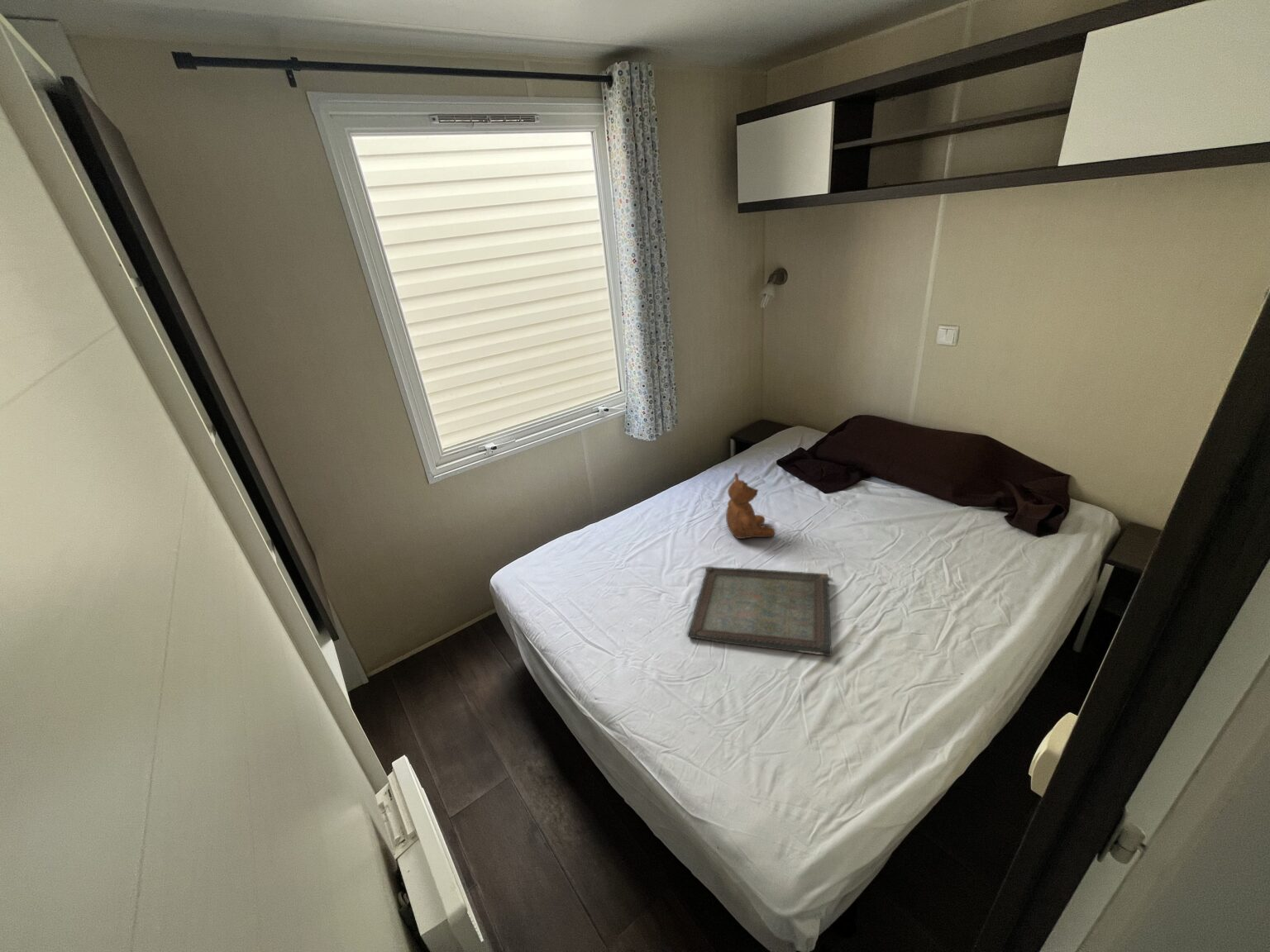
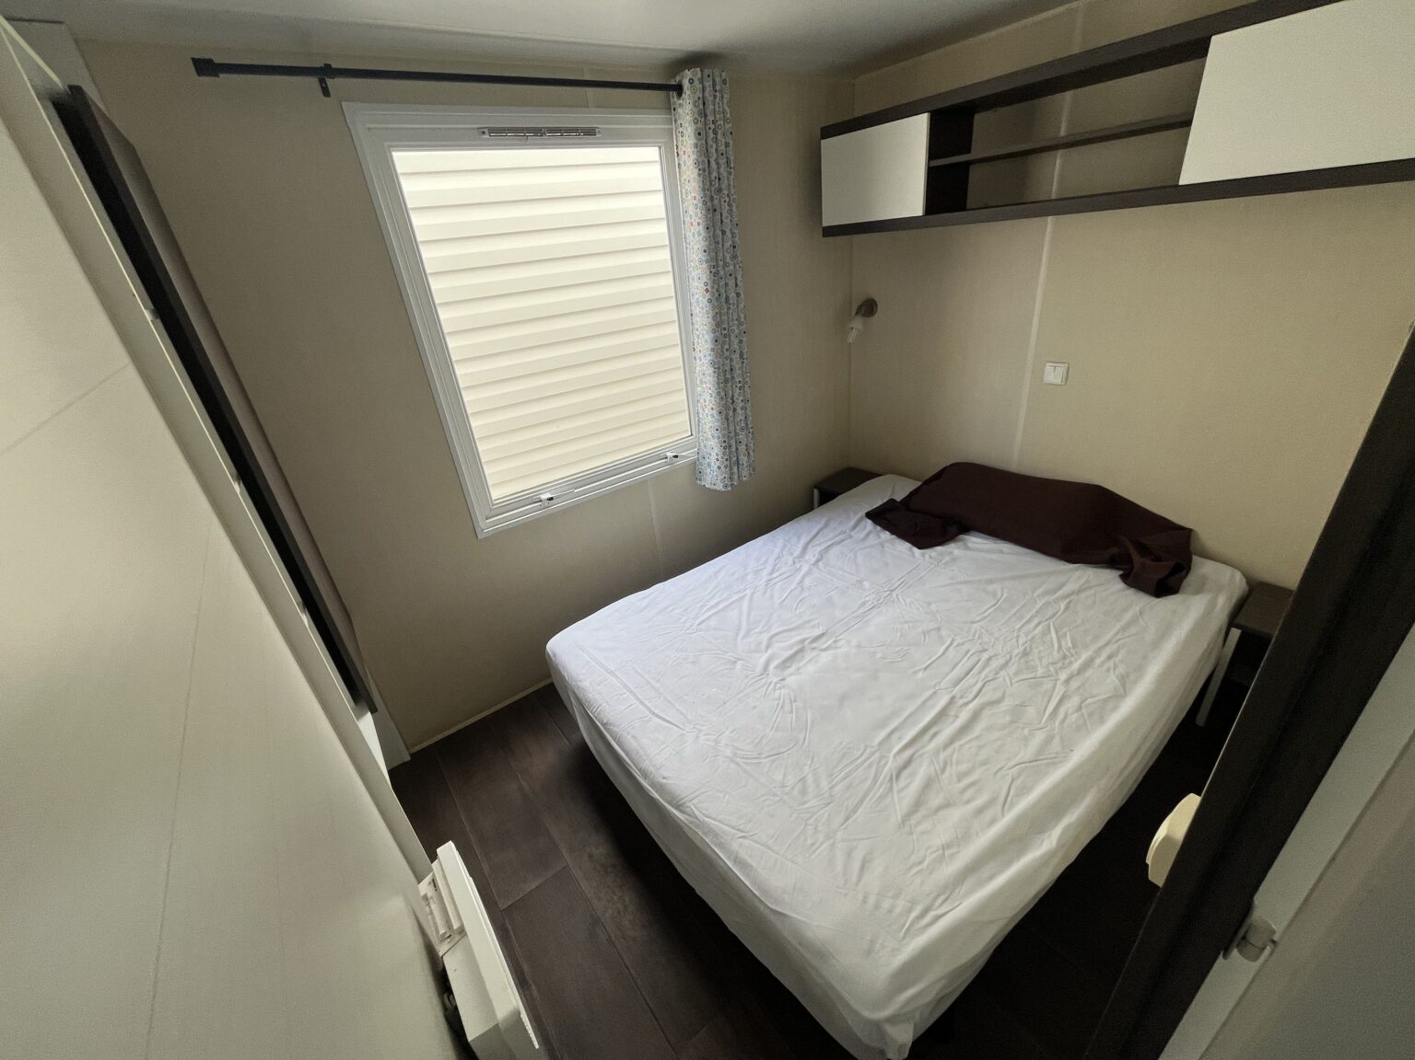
- teddy bear [725,472,776,540]
- serving tray [686,566,833,657]
